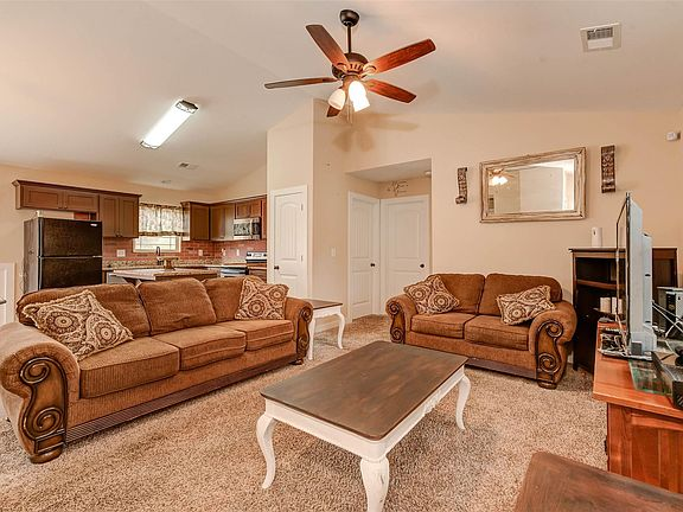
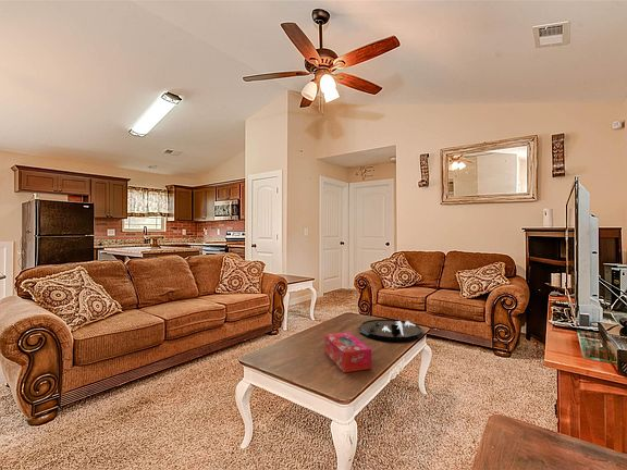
+ decorative tray [357,318,425,343]
+ tissue box [324,331,372,373]
